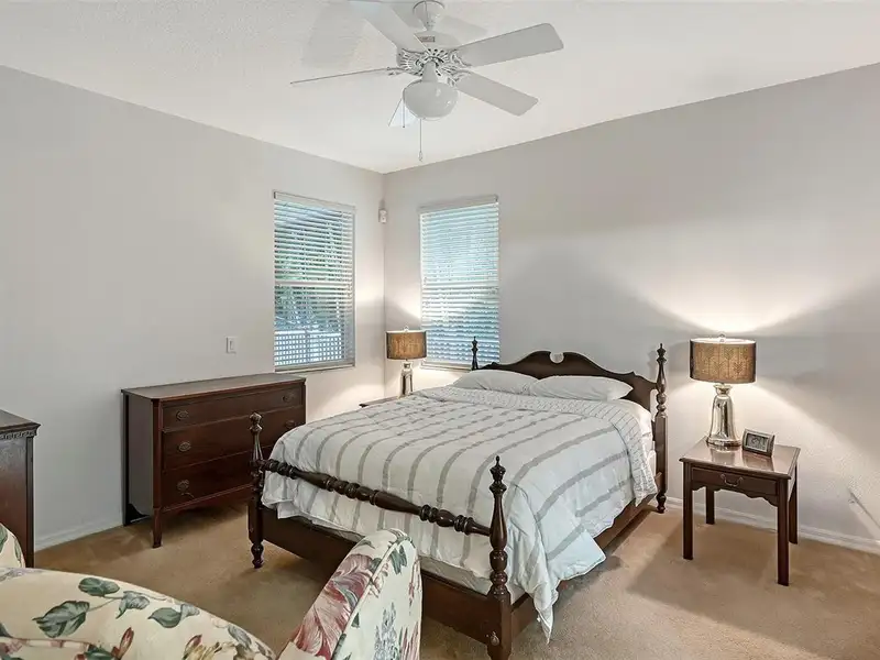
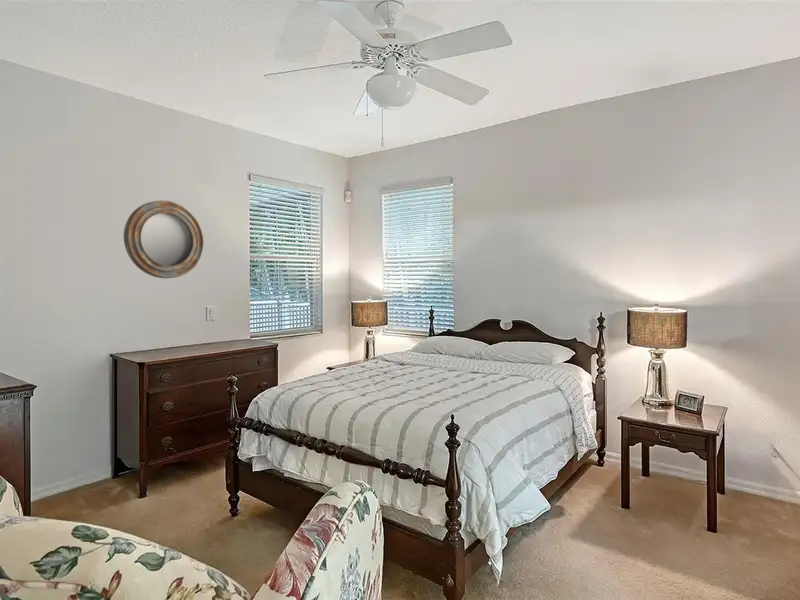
+ home mirror [123,199,205,279]
